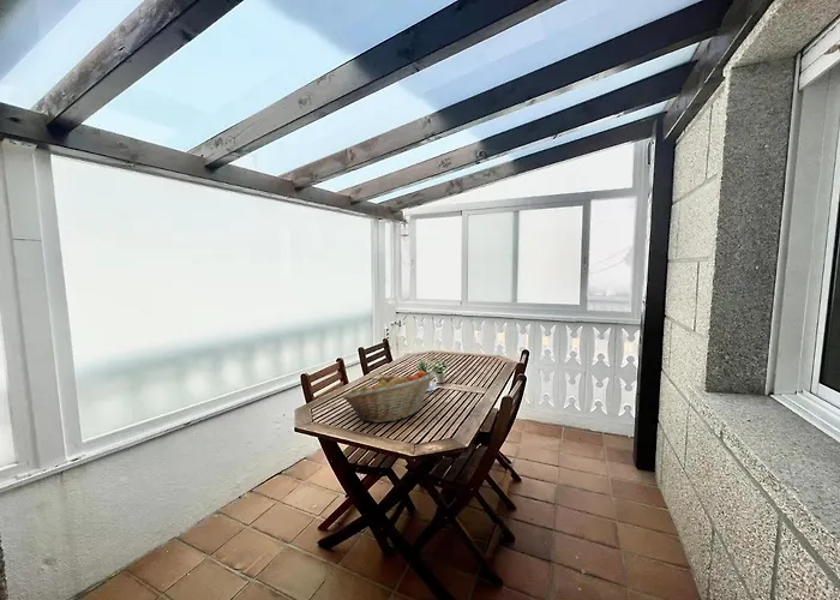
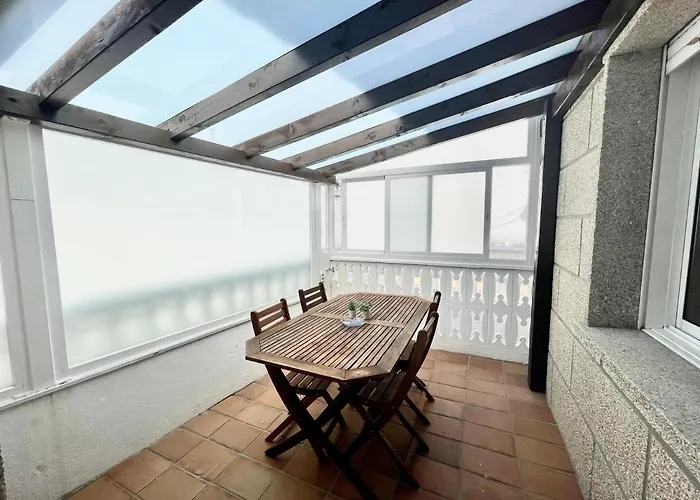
- fruit basket [341,370,437,424]
